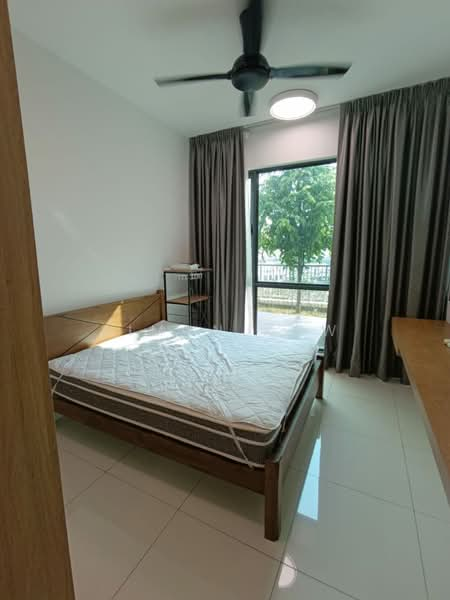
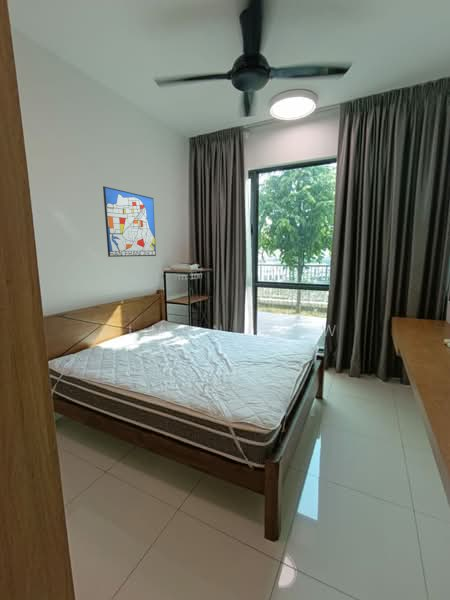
+ wall art [102,185,157,258]
